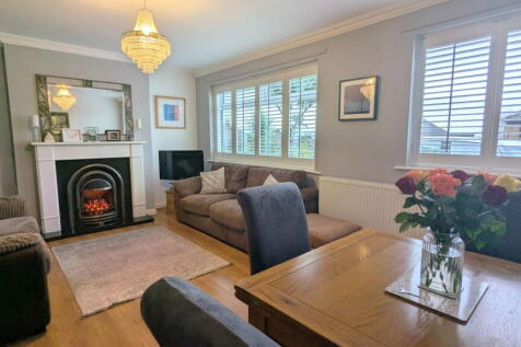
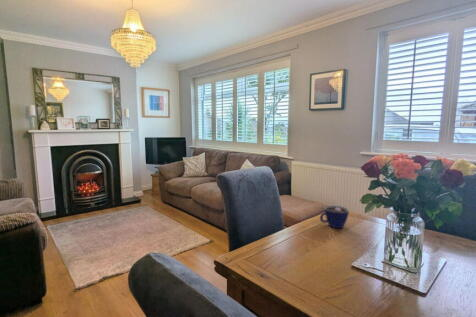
+ cup [319,204,350,229]
